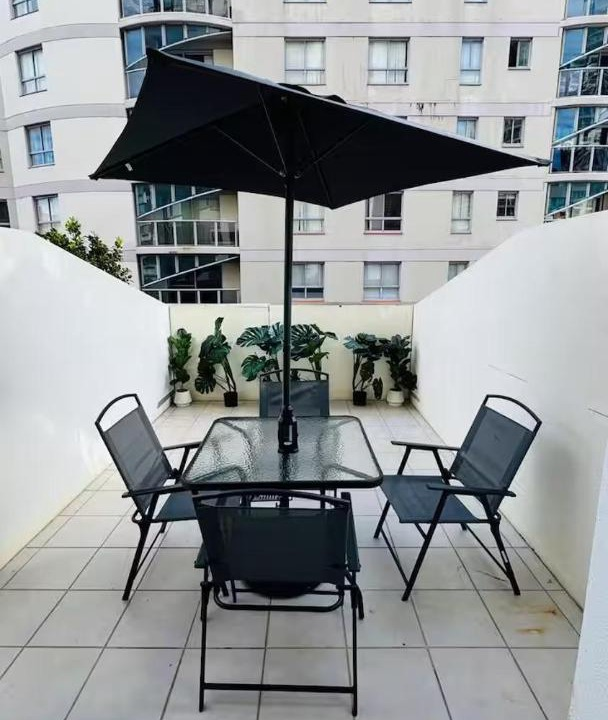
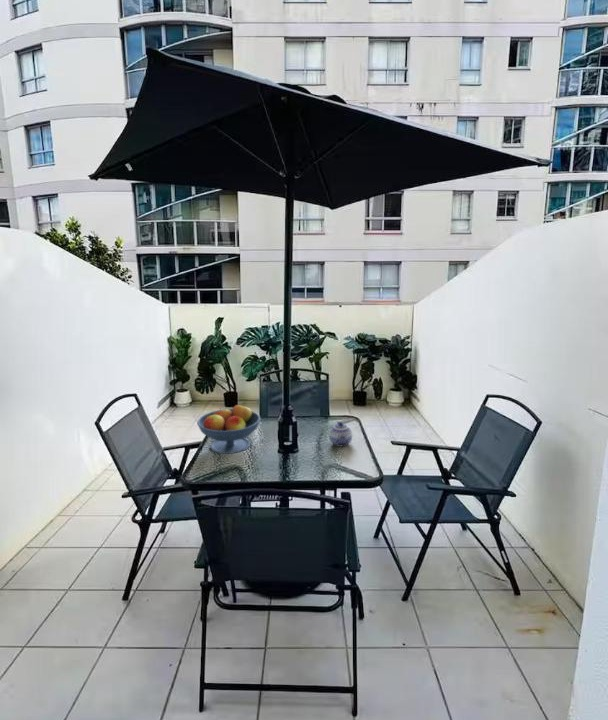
+ teapot [328,420,353,448]
+ fruit bowl [196,402,261,455]
